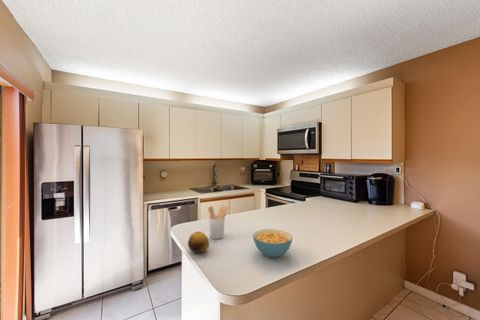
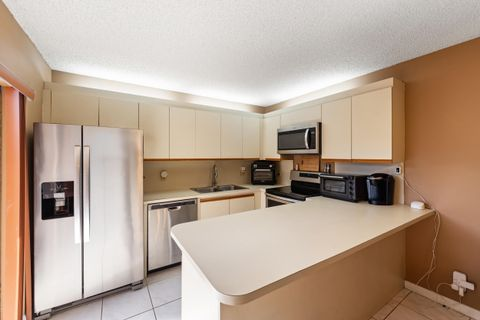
- fruit [187,230,210,254]
- utensil holder [207,205,230,240]
- cereal bowl [252,228,294,258]
